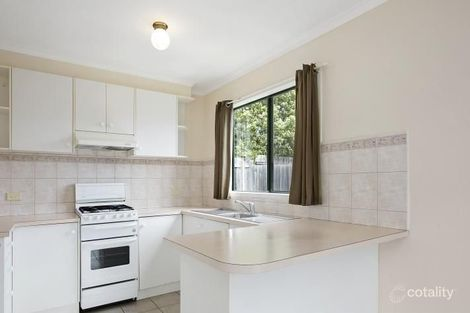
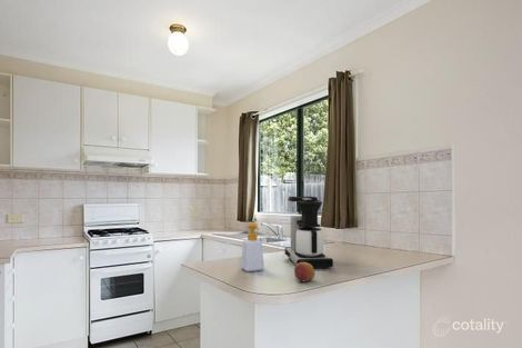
+ coffee maker [283,196,334,269]
+ fruit [293,262,317,282]
+ soap bottle [240,222,265,272]
